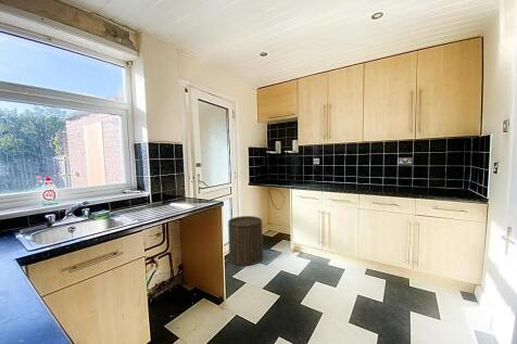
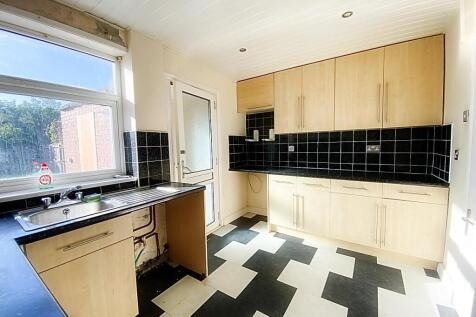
- stool [227,215,264,267]
